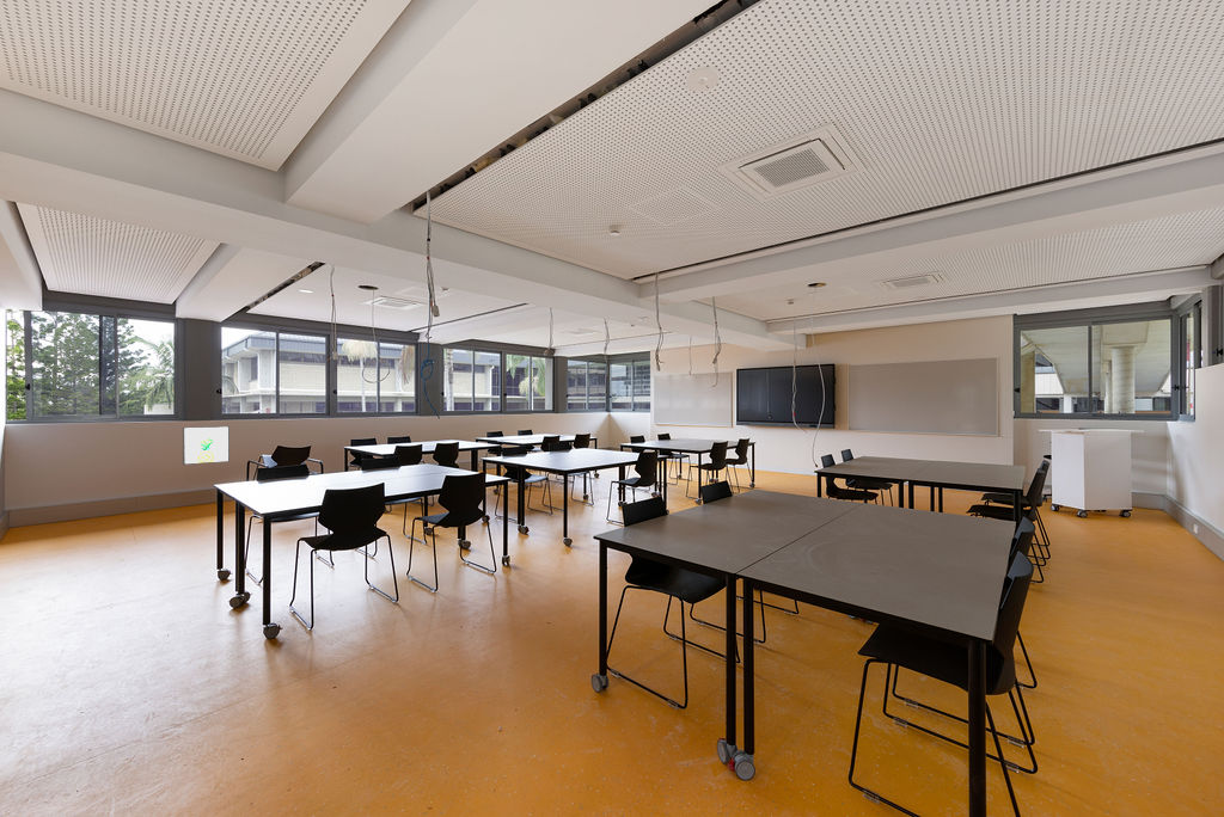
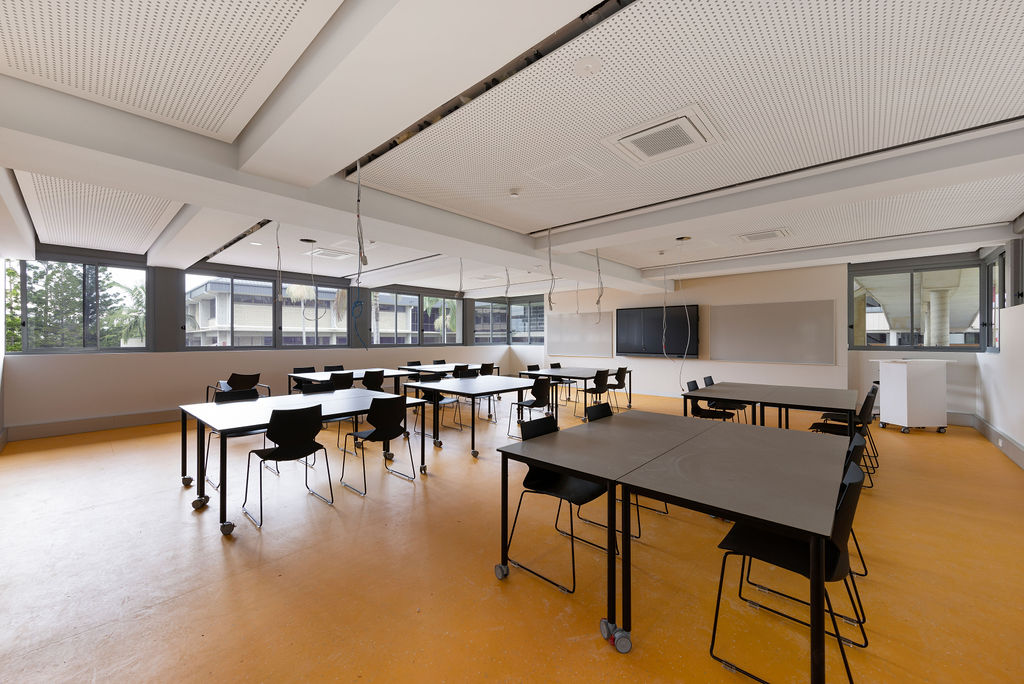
- wall art [182,425,231,466]
